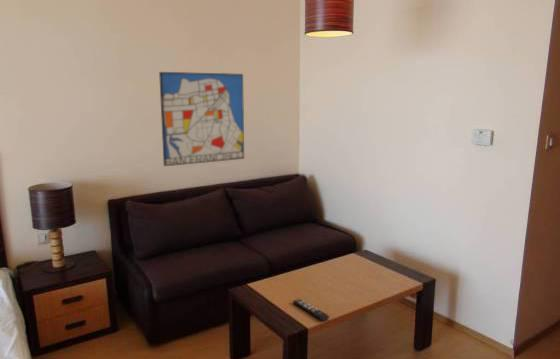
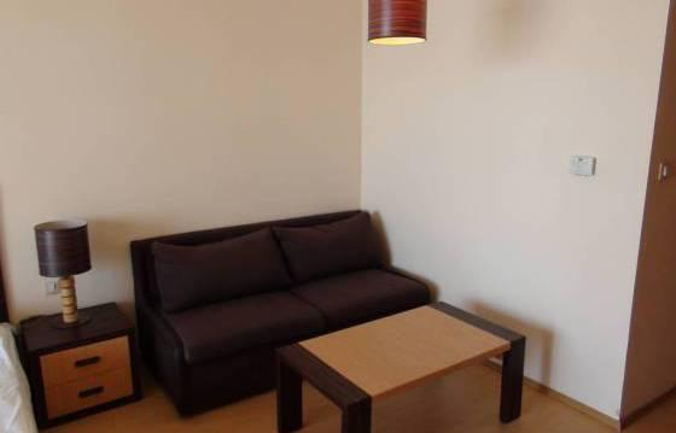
- wall art [158,71,245,167]
- remote control [292,298,330,322]
